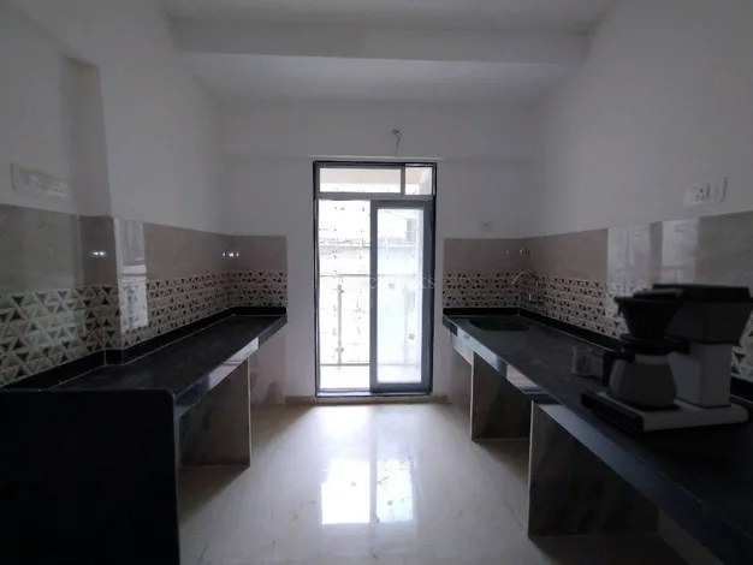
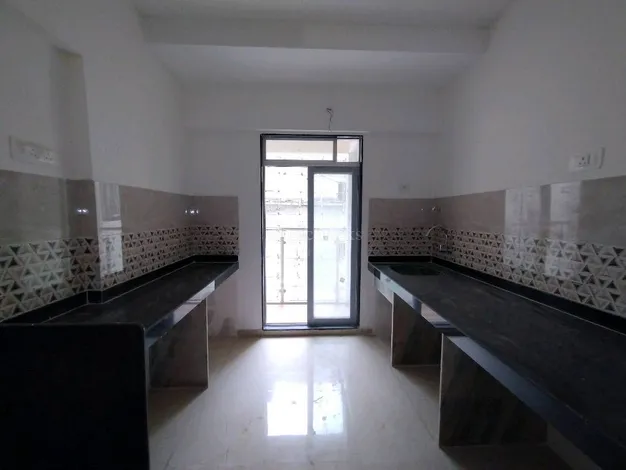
- coffee maker [579,282,753,439]
- mug [570,345,593,377]
